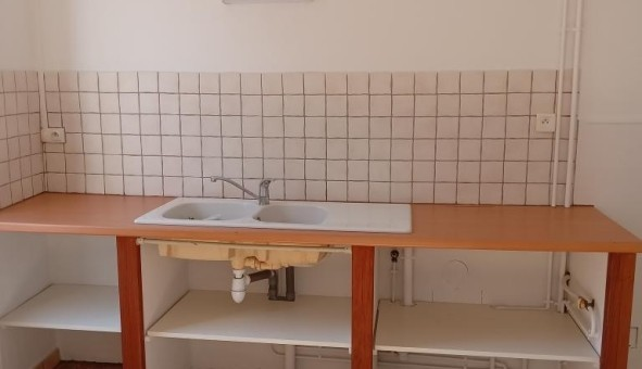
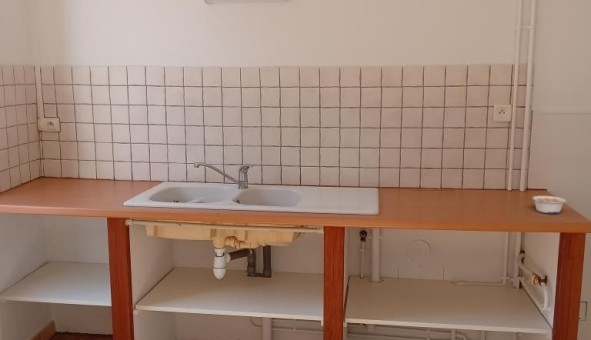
+ legume [531,195,567,214]
